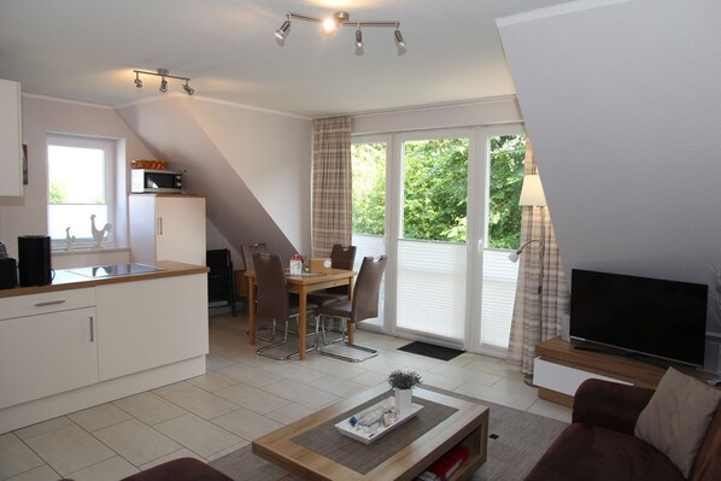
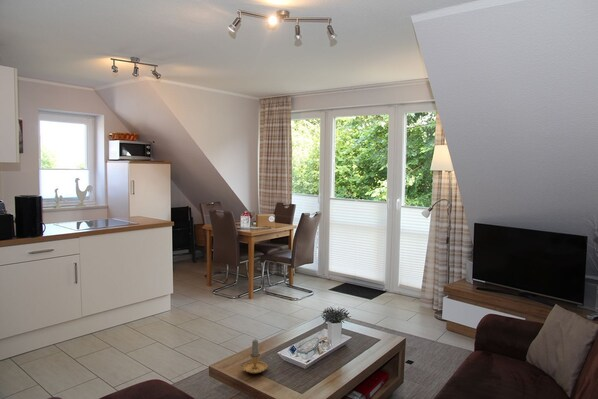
+ candle [238,339,268,374]
